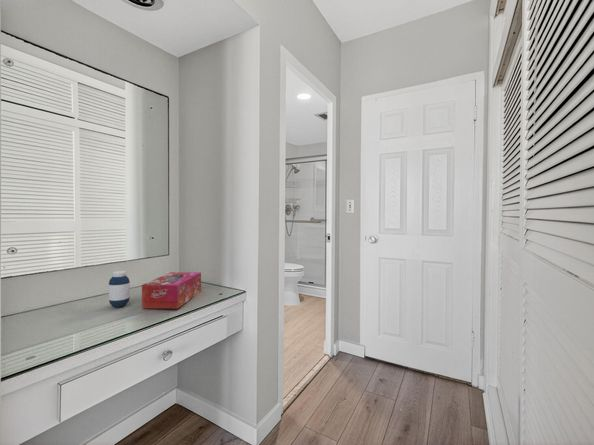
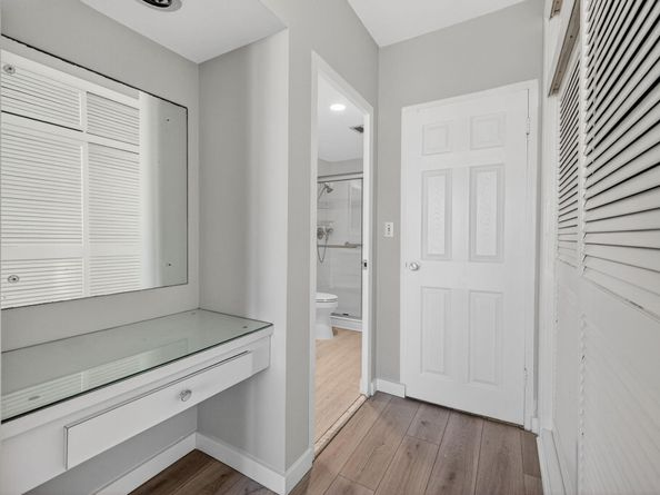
- tissue box [141,271,202,310]
- medicine bottle [108,270,131,308]
